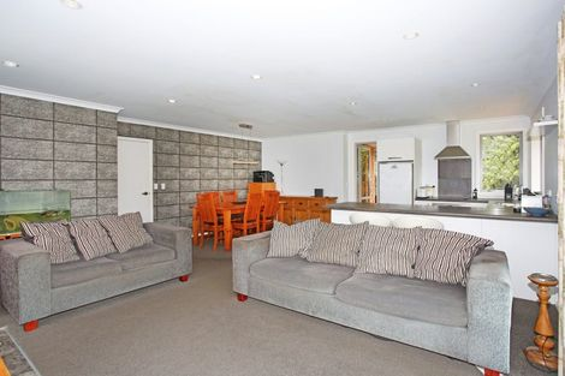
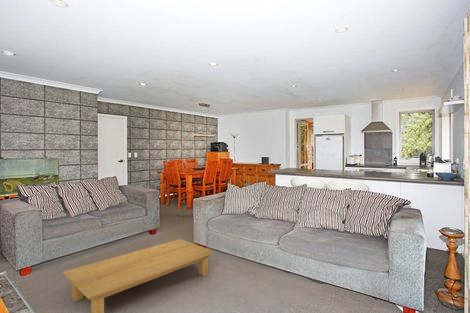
+ coffee table [62,238,216,313]
